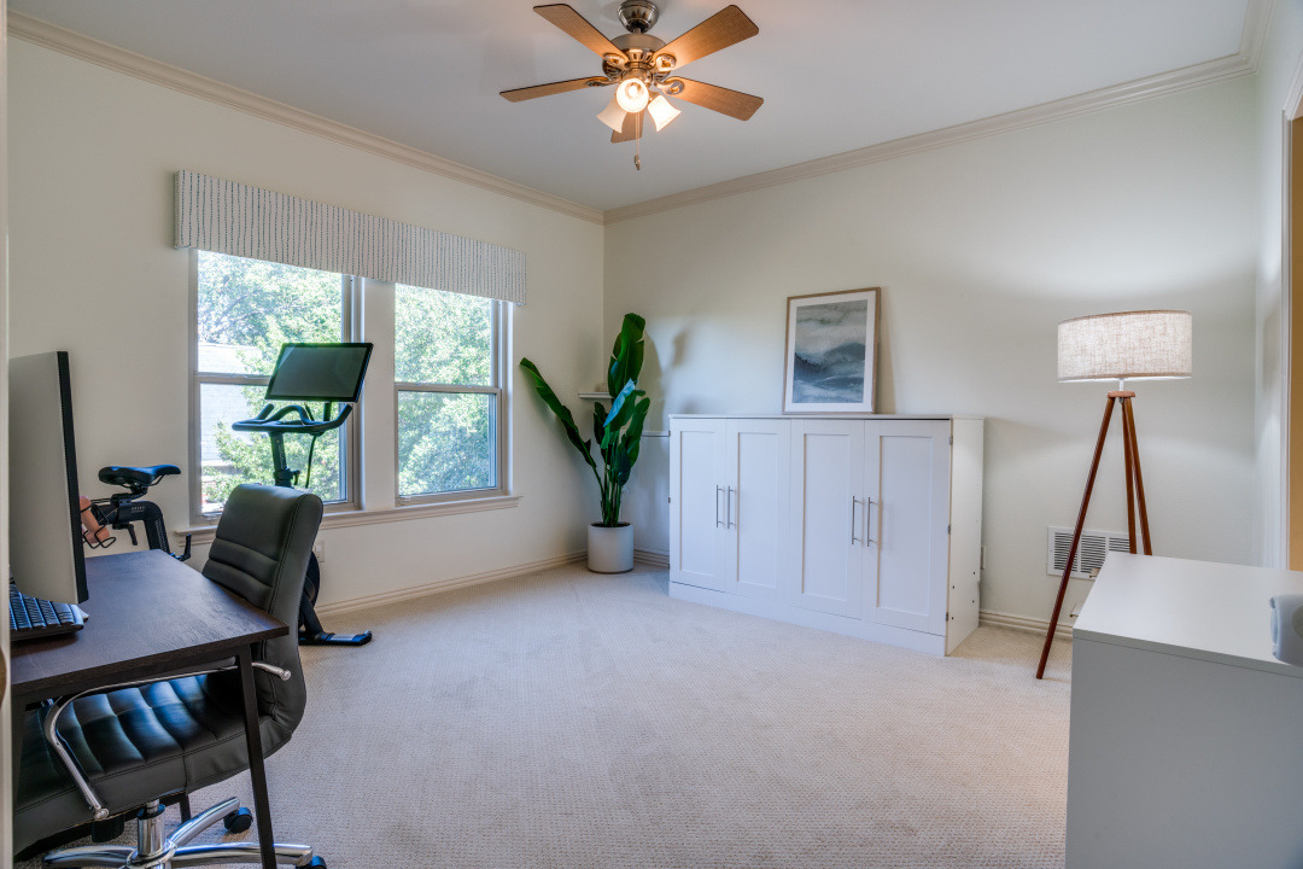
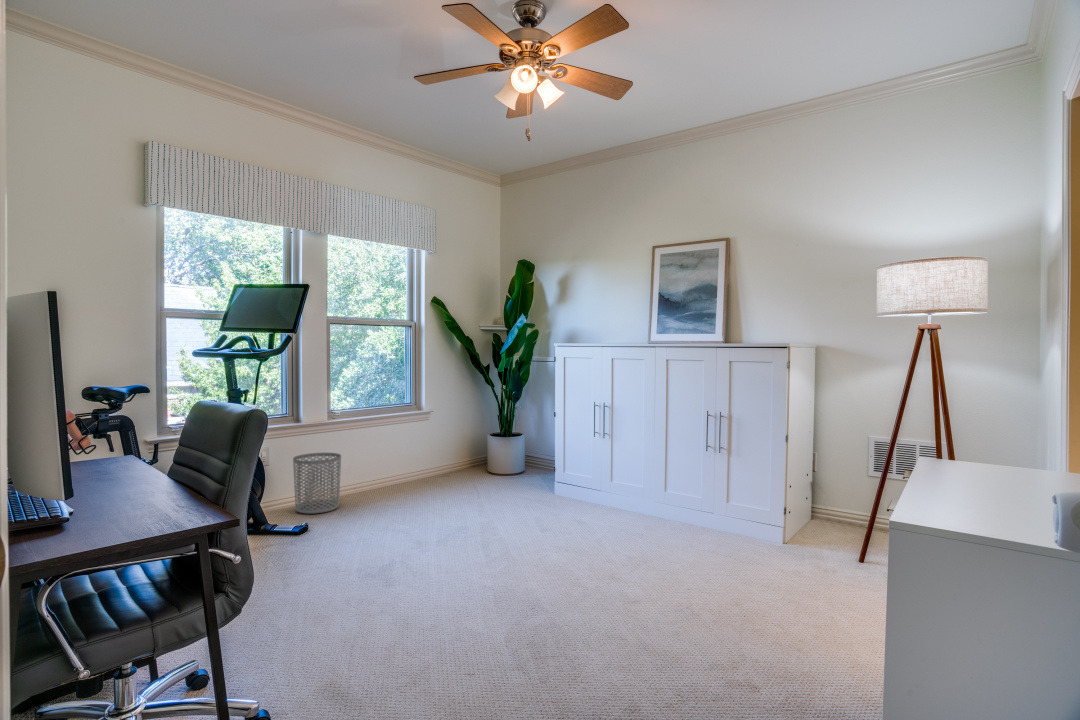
+ waste bin [292,452,342,515]
